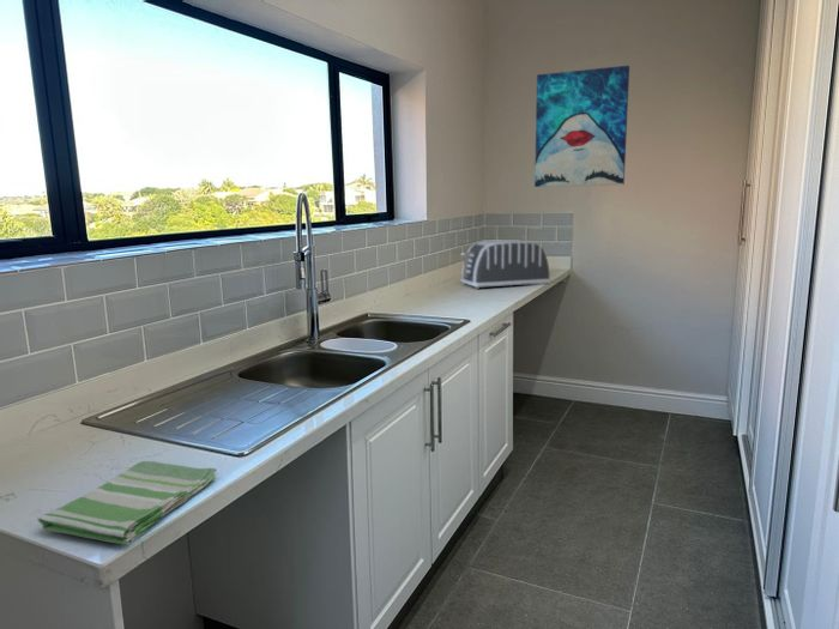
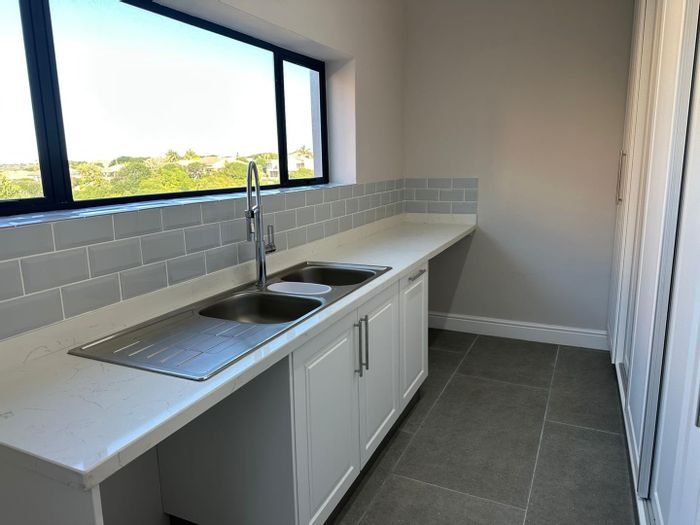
- toaster [460,238,551,290]
- wall art [533,65,630,188]
- dish towel [36,460,218,546]
